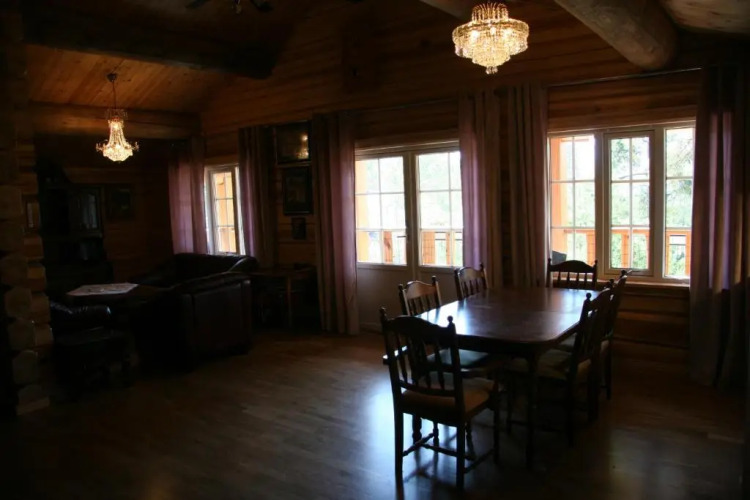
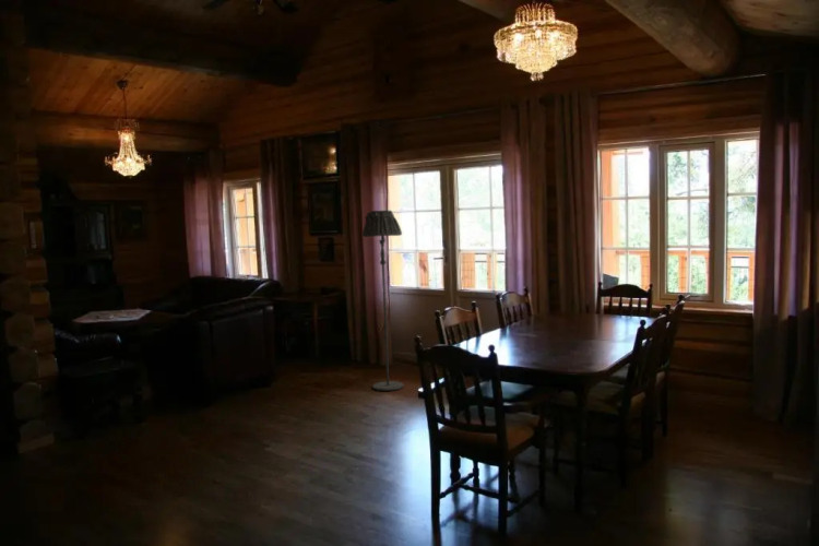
+ floor lamp [361,210,404,392]
